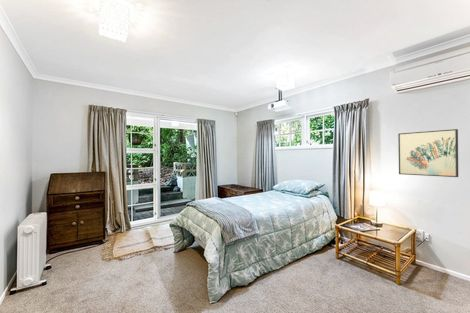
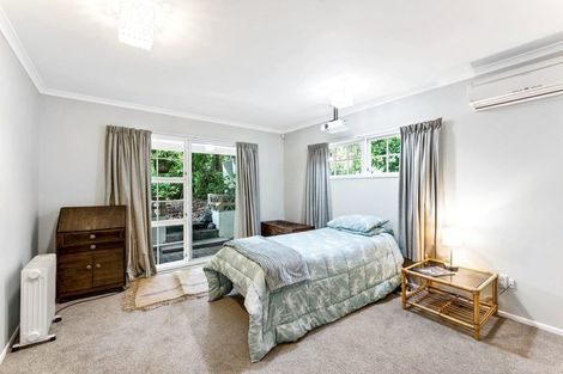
- wall art [397,128,459,178]
